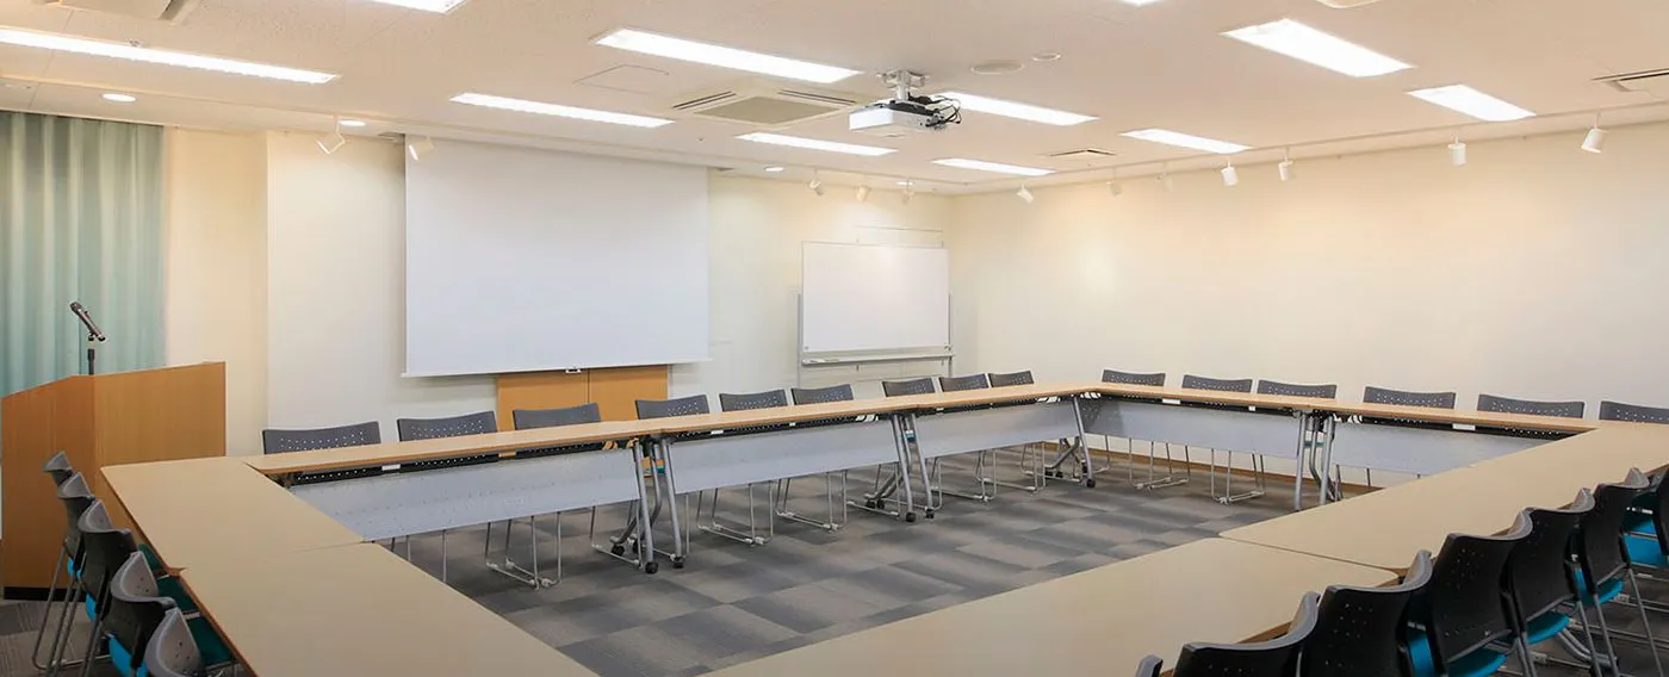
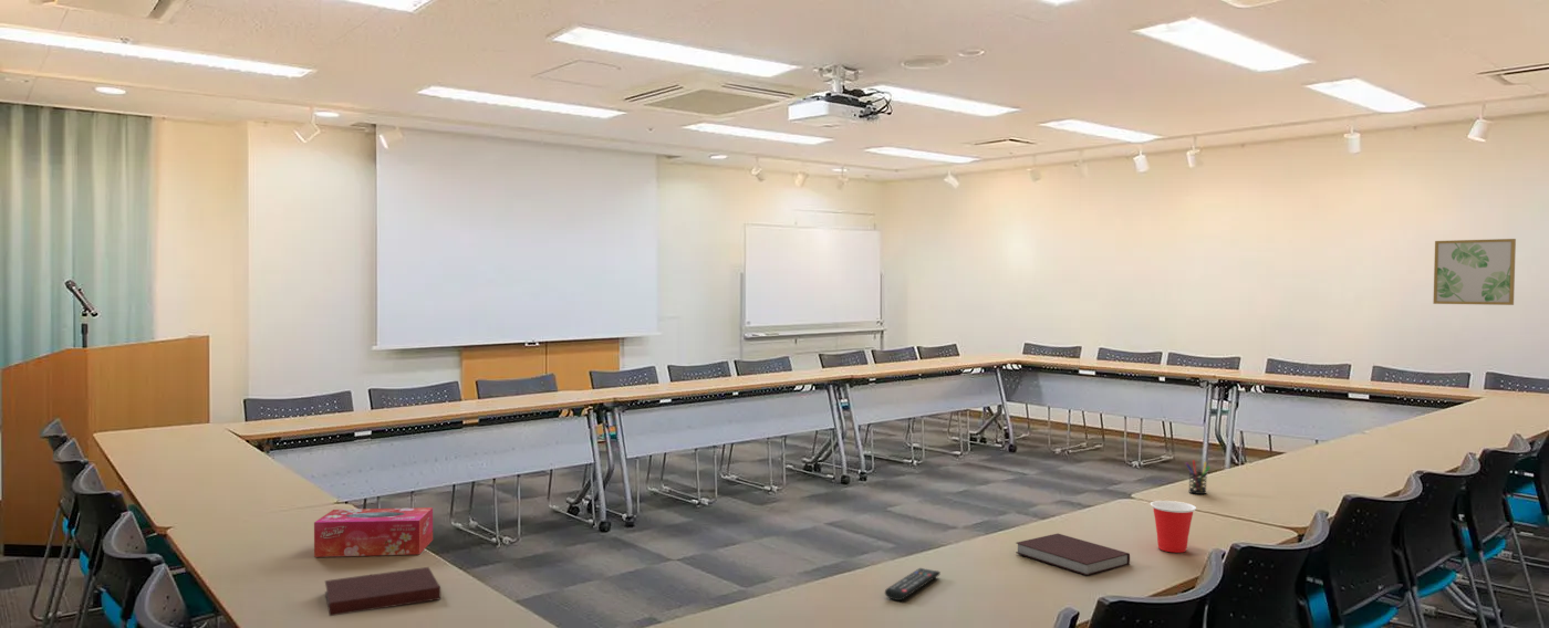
+ remote control [884,567,942,601]
+ tissue box [313,506,434,558]
+ cup [1150,500,1197,554]
+ pen holder [1184,459,1212,495]
+ notebook [1015,533,1131,576]
+ wall art [1432,238,1517,306]
+ notebook [324,566,441,617]
